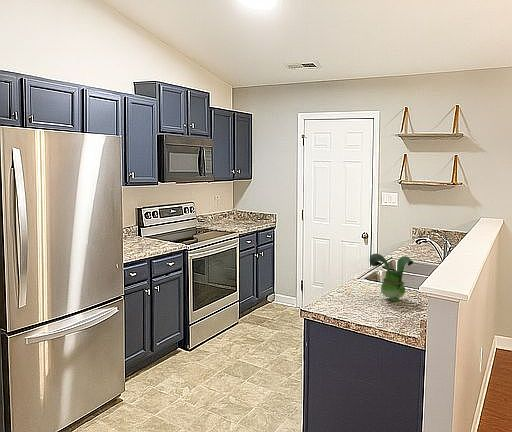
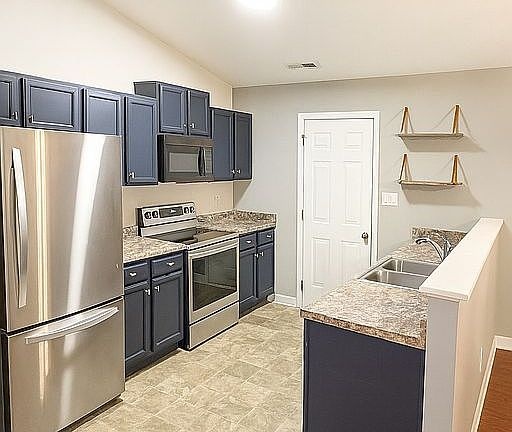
- toy figurine [369,253,414,302]
